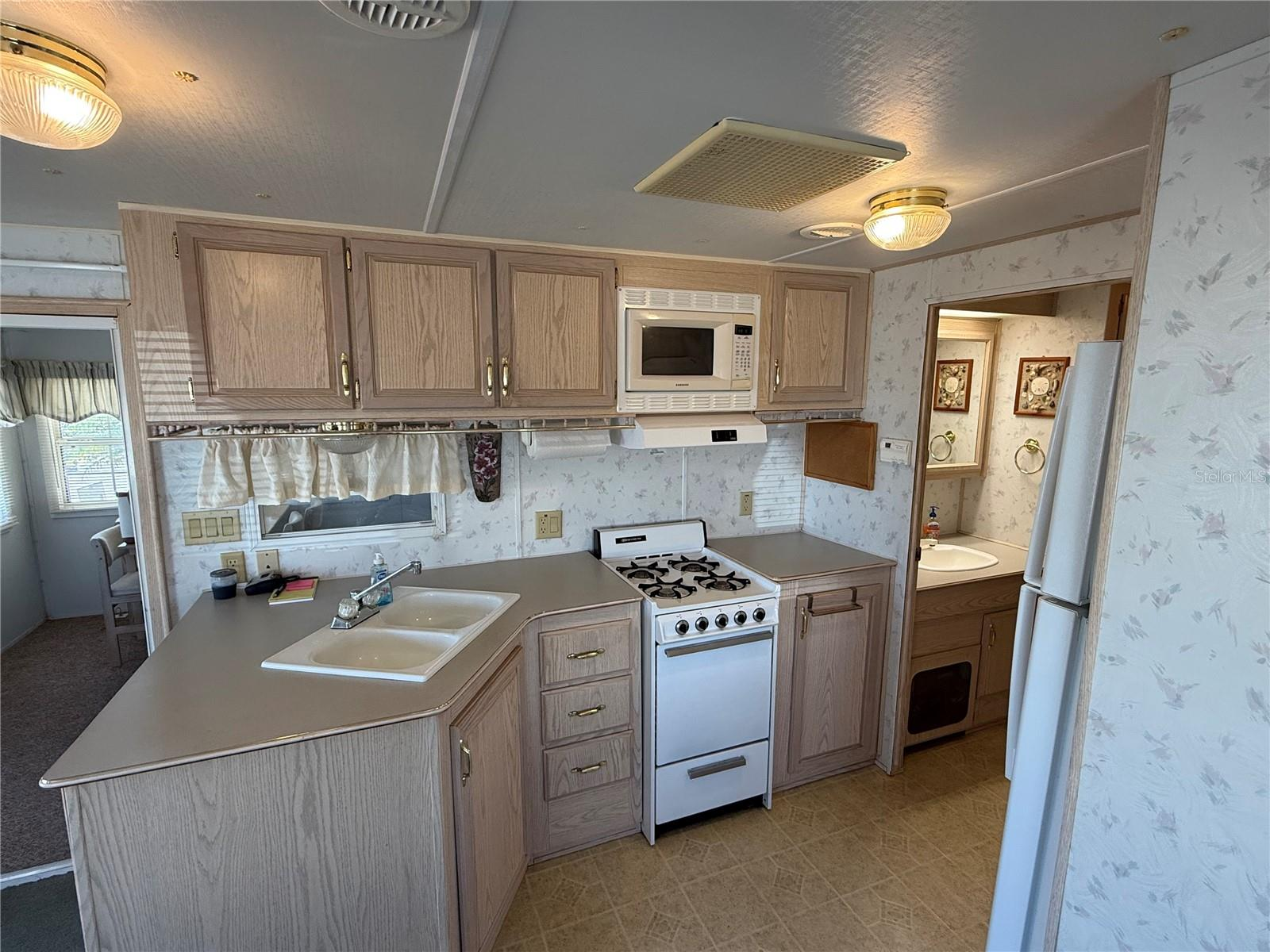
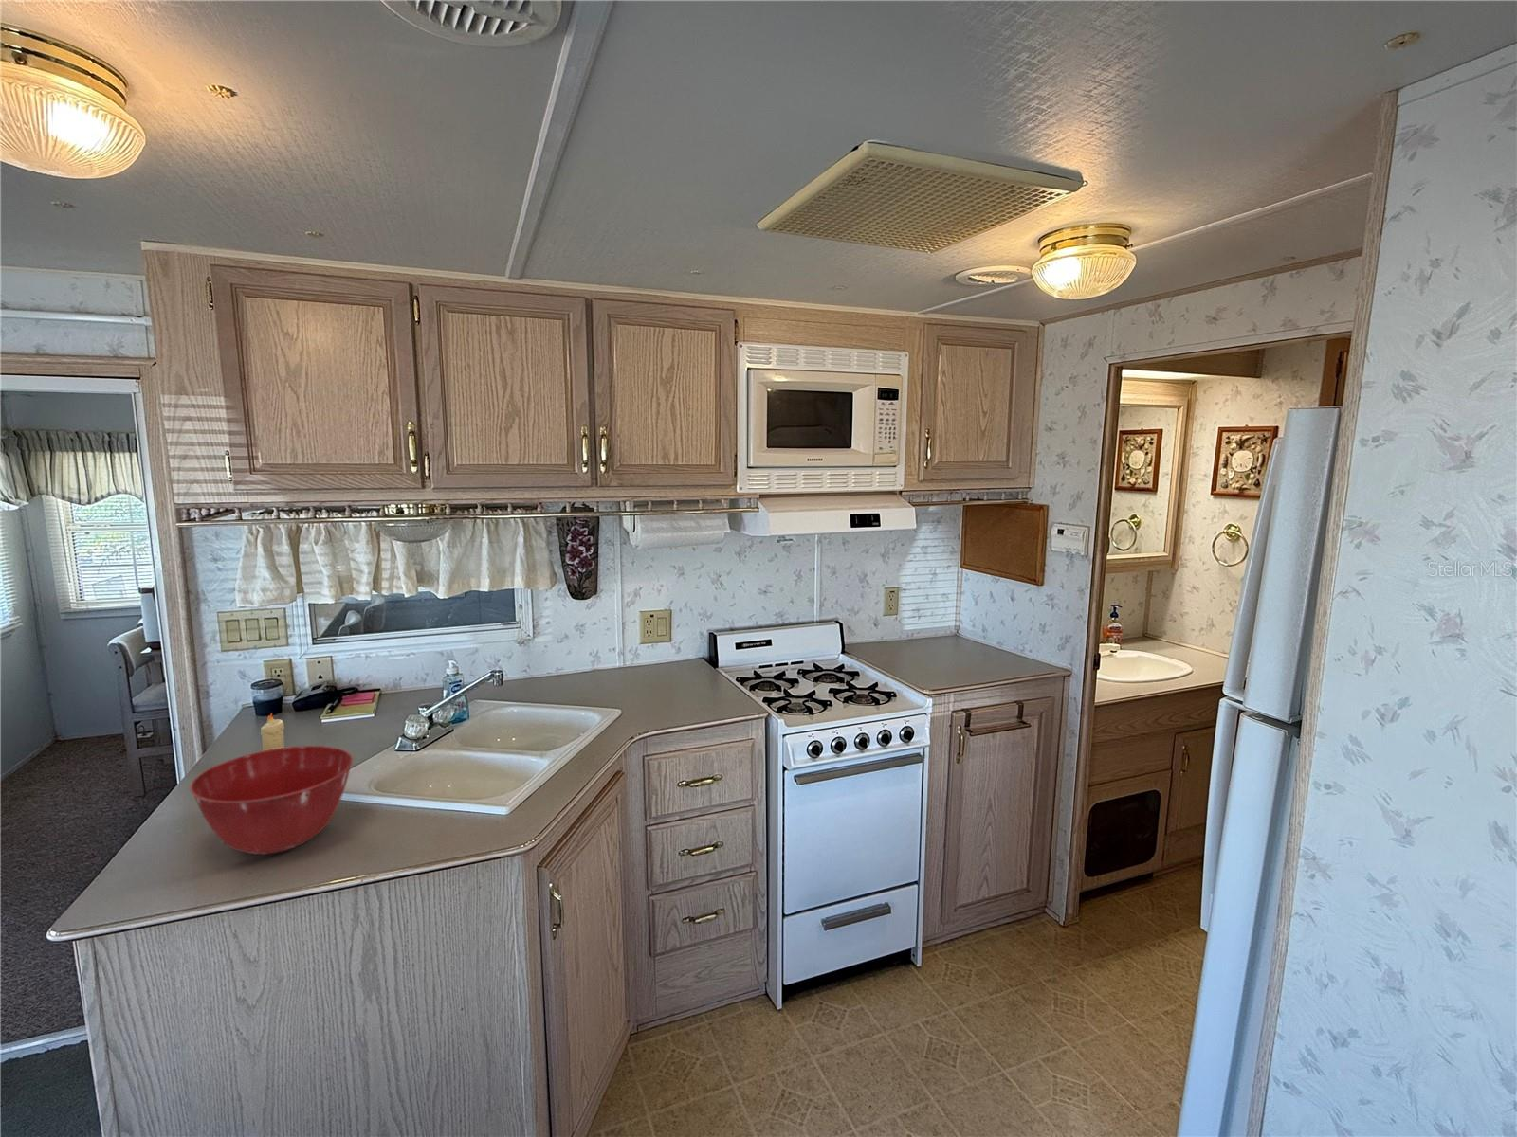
+ mixing bowl [189,745,354,855]
+ candle [259,712,285,751]
